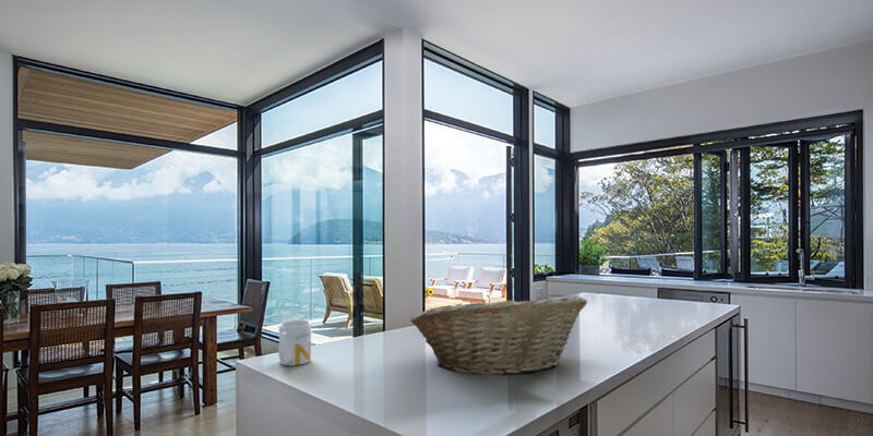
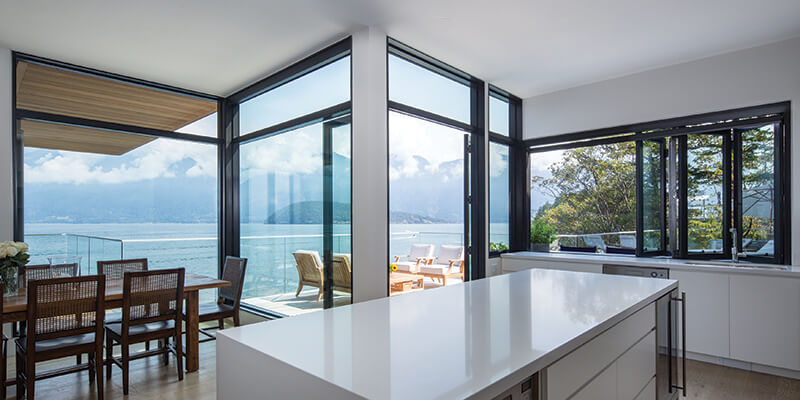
- mug [277,319,312,366]
- fruit basket [409,293,588,376]
